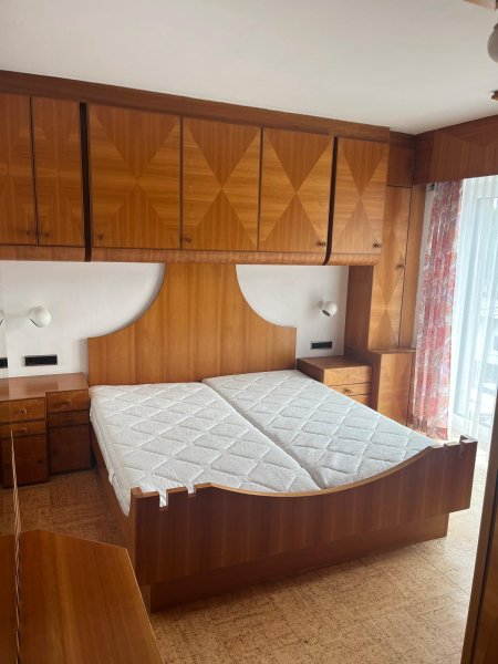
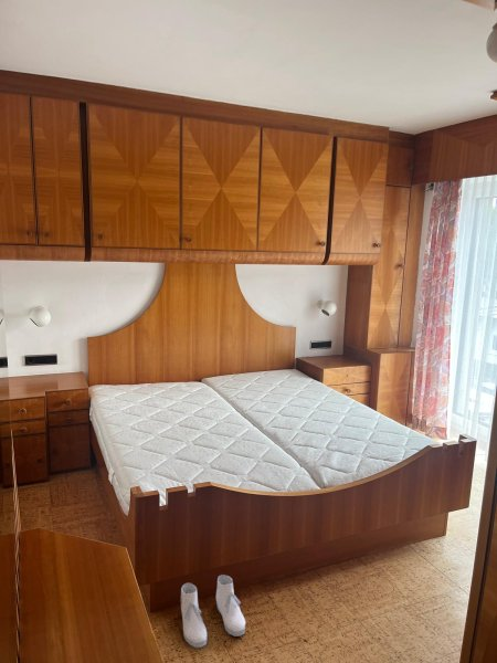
+ boots [180,573,246,649]
